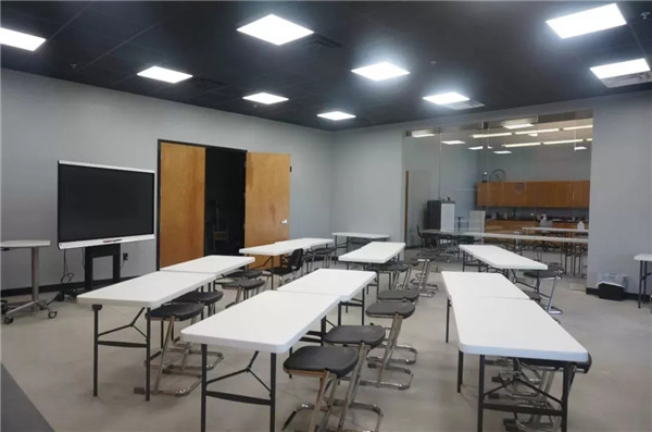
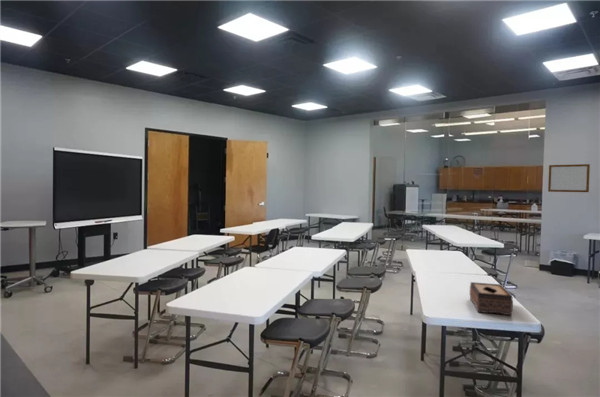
+ writing board [547,163,591,193]
+ tissue box [469,281,514,316]
